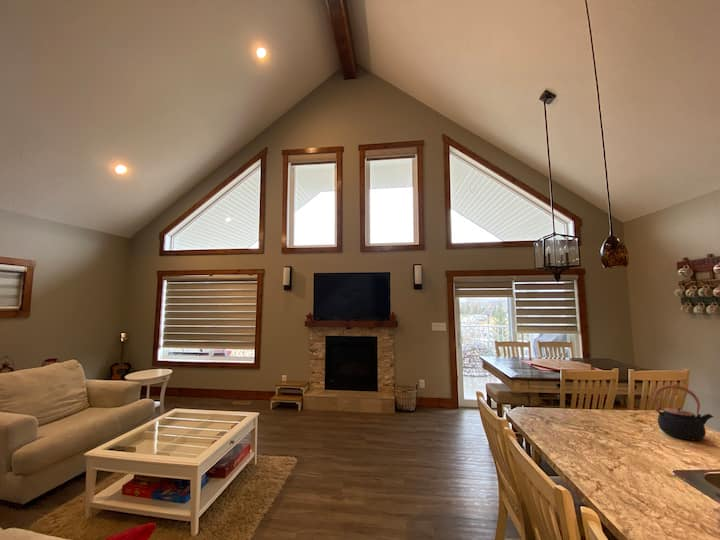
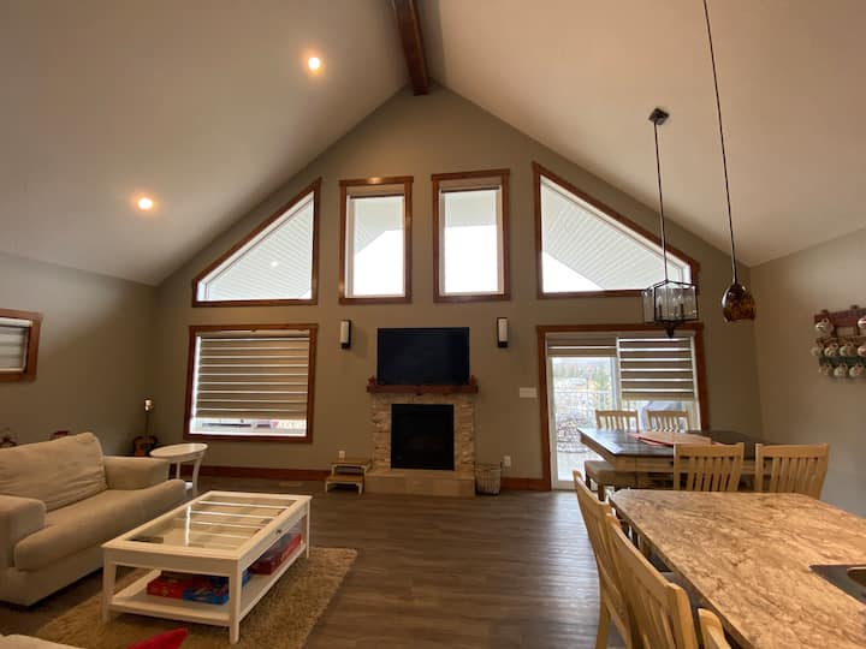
- teapot [653,384,714,441]
